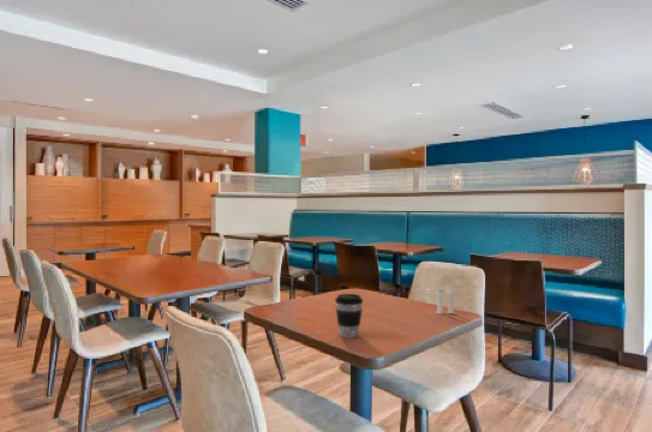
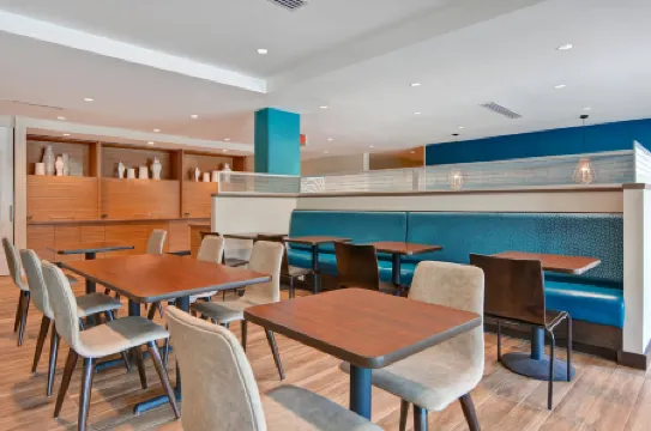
- coffee cup [334,293,364,338]
- salt and pepper shaker [424,283,456,314]
